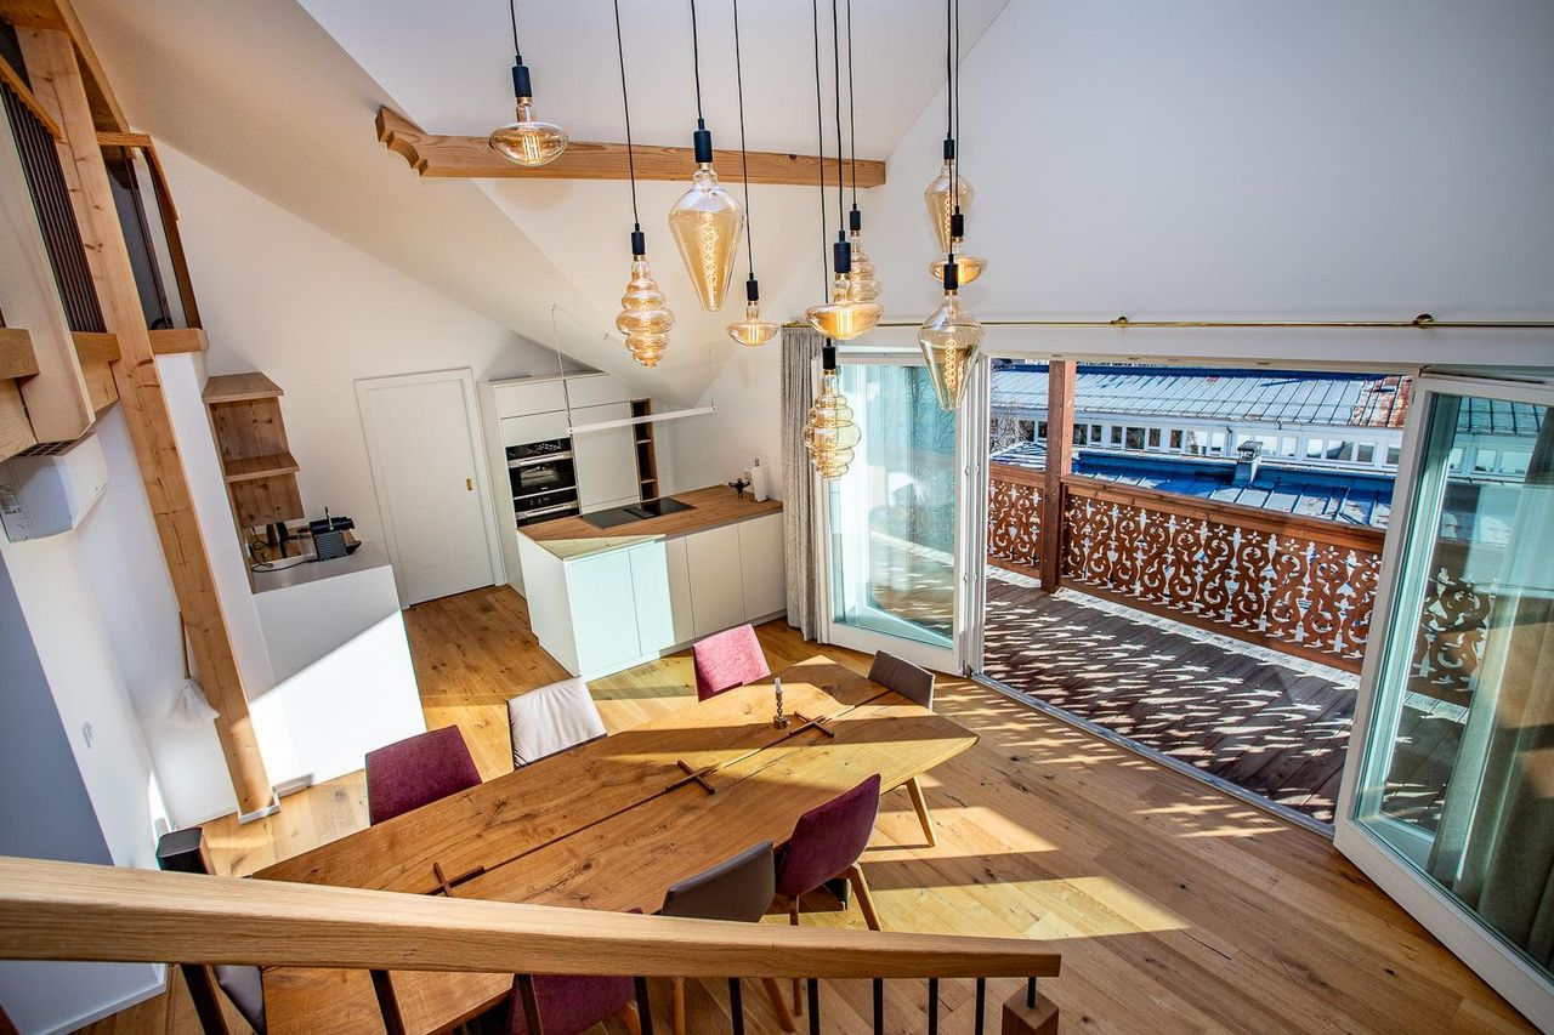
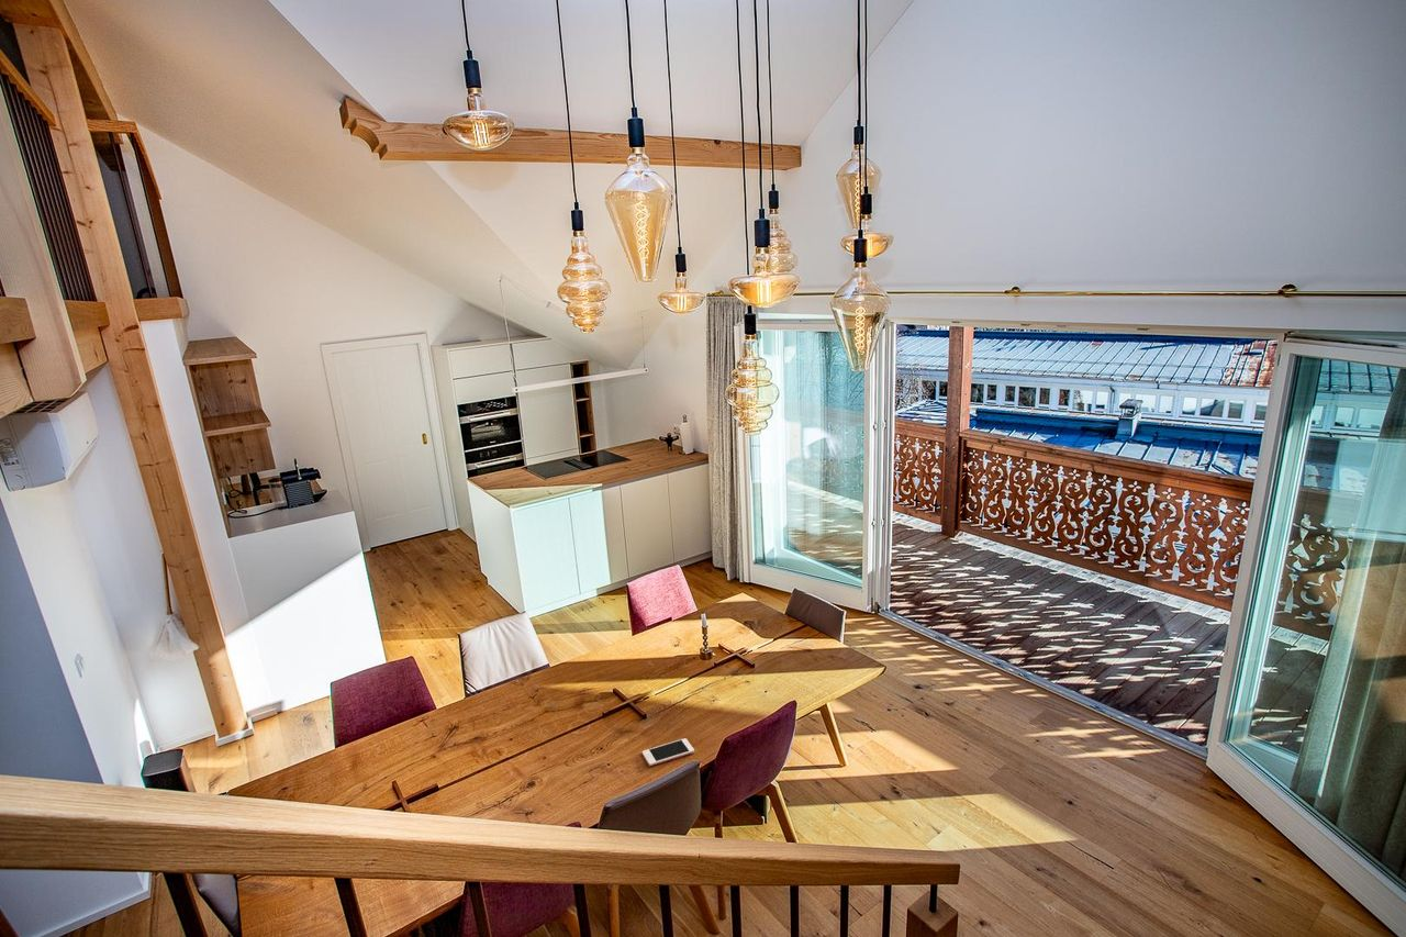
+ cell phone [641,737,695,767]
